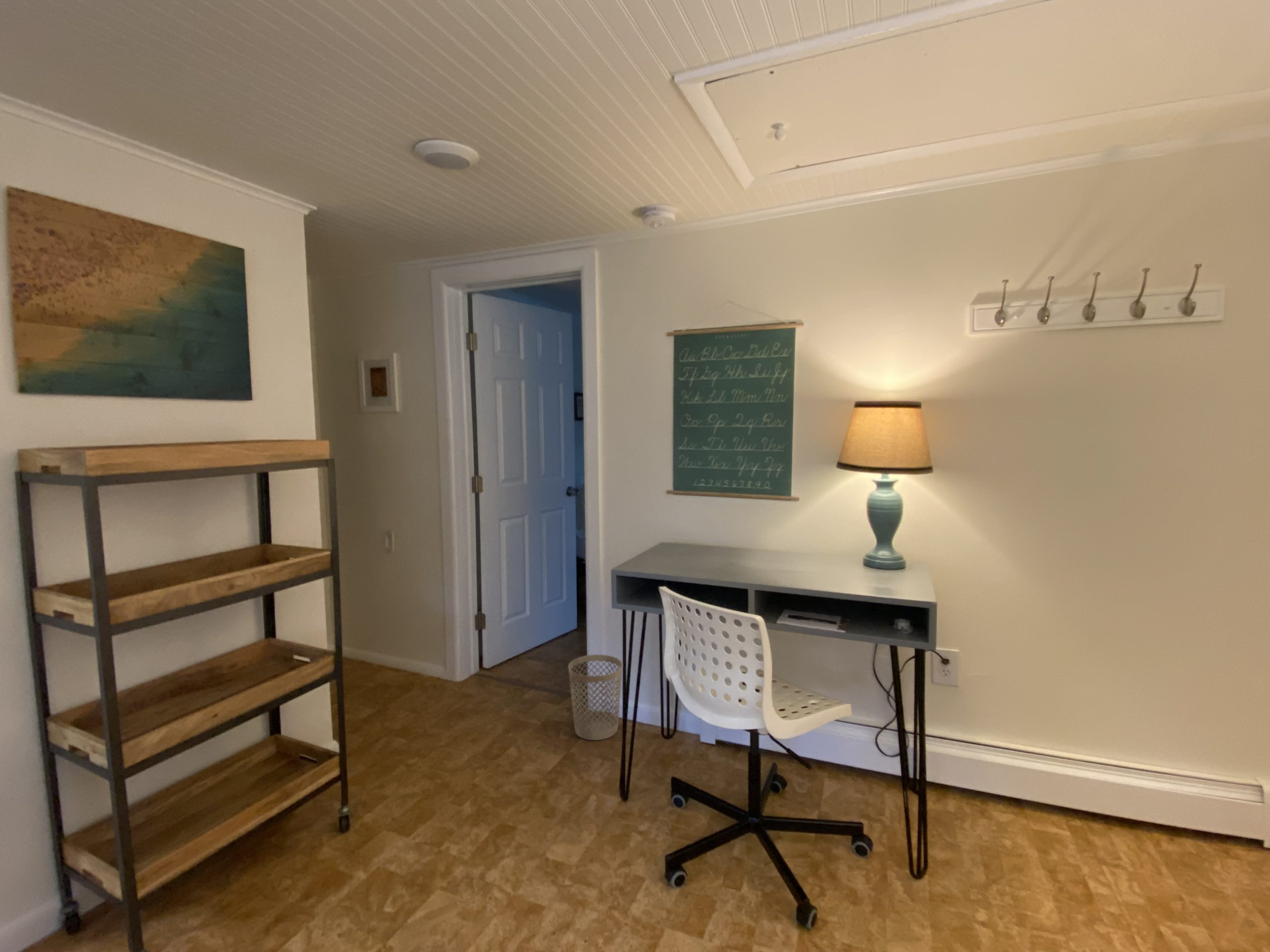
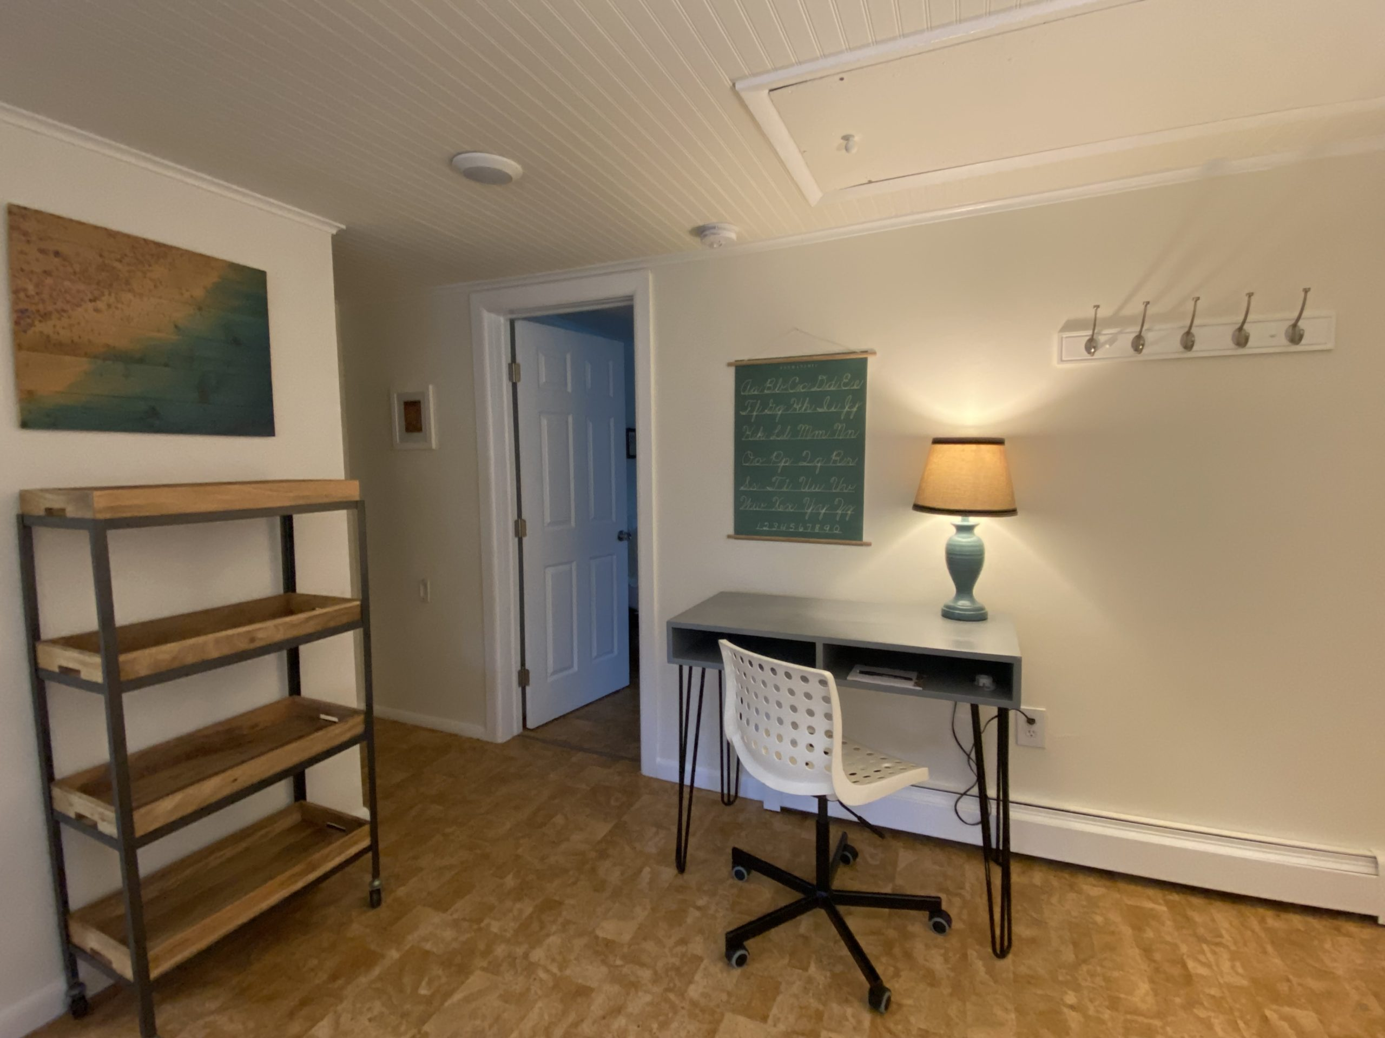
- wastebasket [568,654,623,741]
